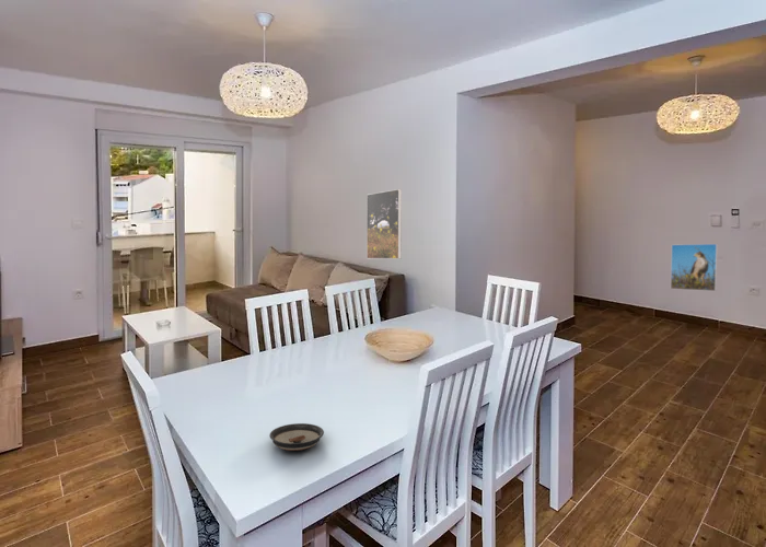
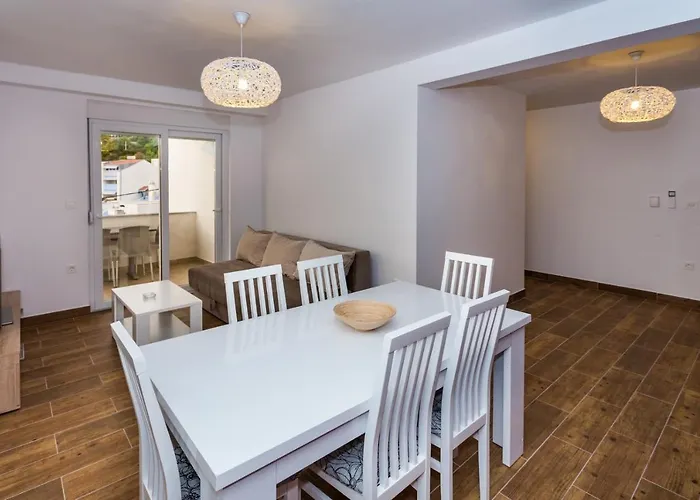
- saucer [268,422,325,452]
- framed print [670,243,719,292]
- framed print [365,188,403,260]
